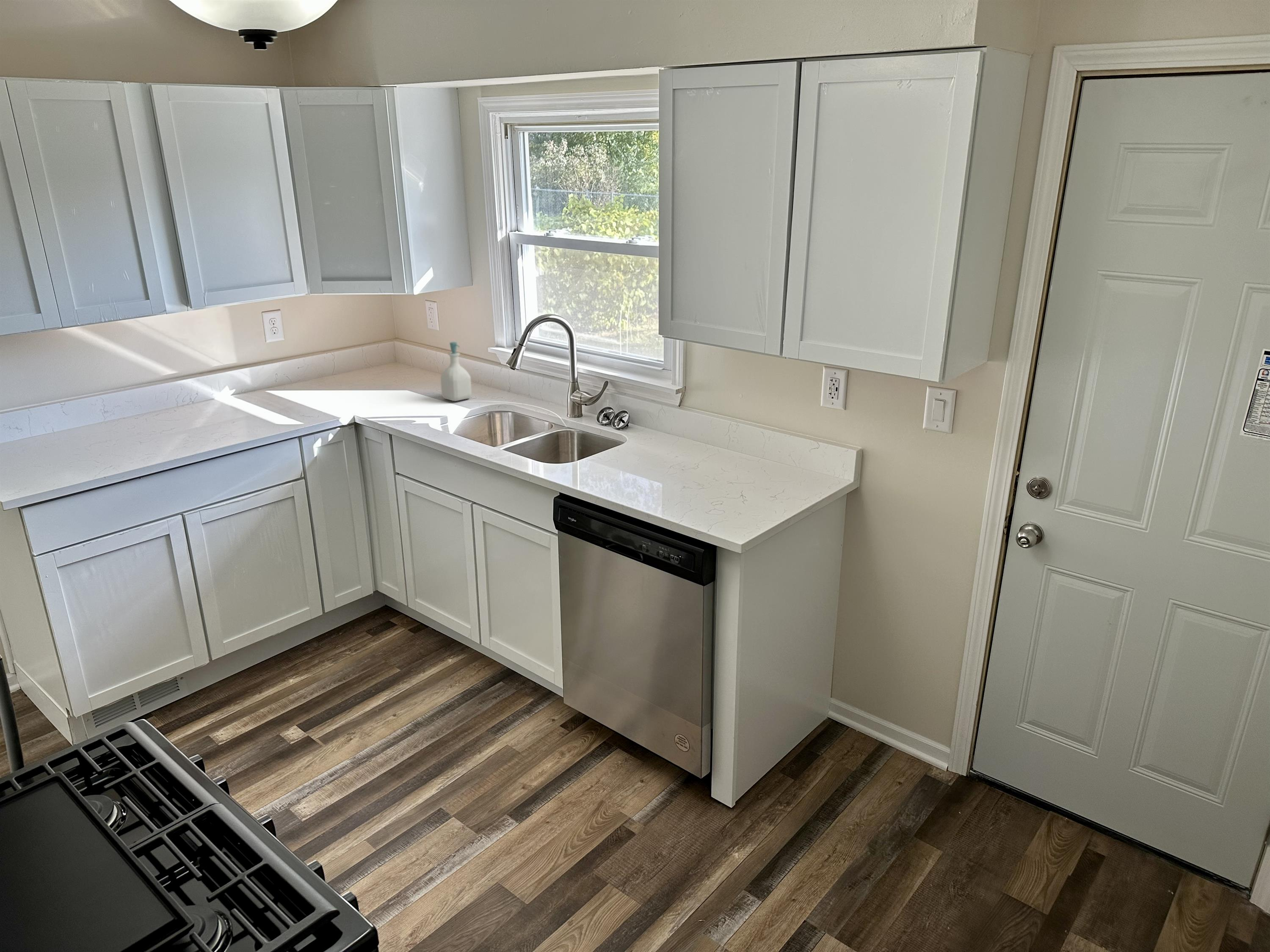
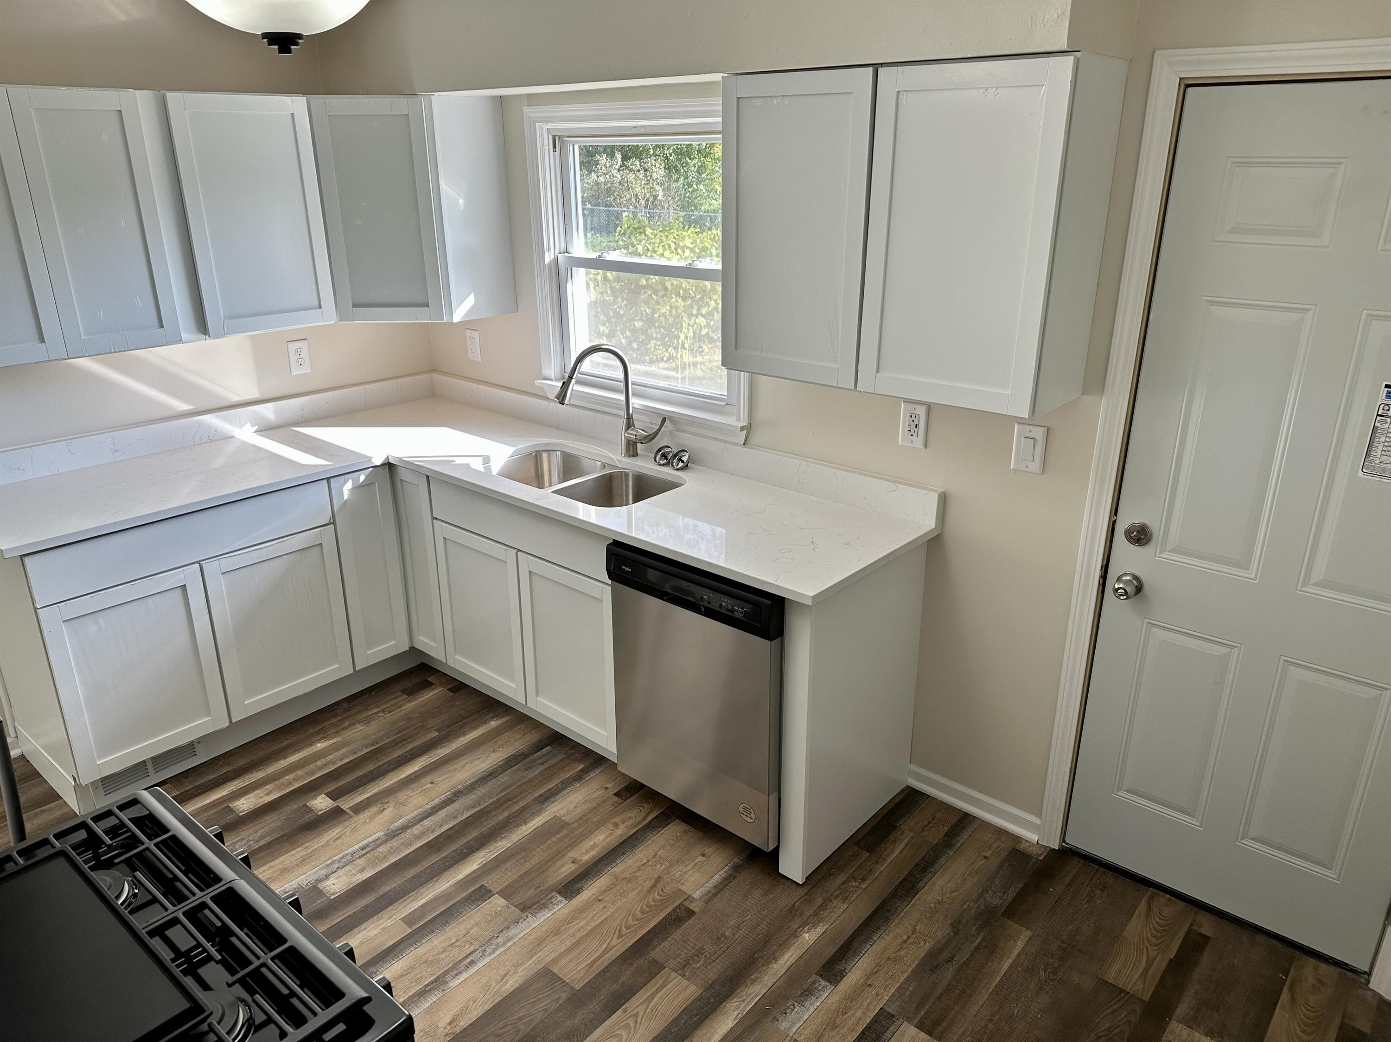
- soap bottle [440,341,472,402]
